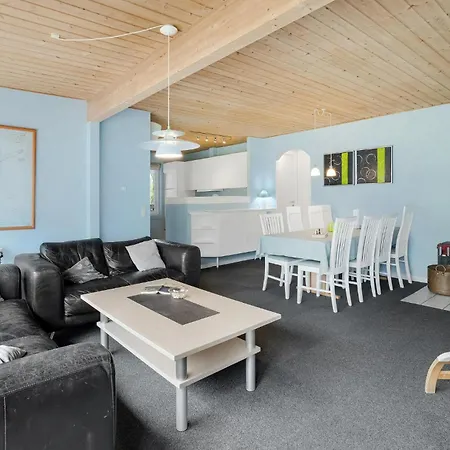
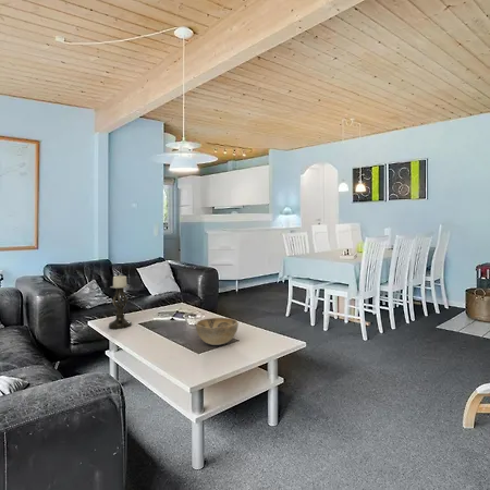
+ decorative bowl [195,317,240,346]
+ candle holder [108,273,133,330]
